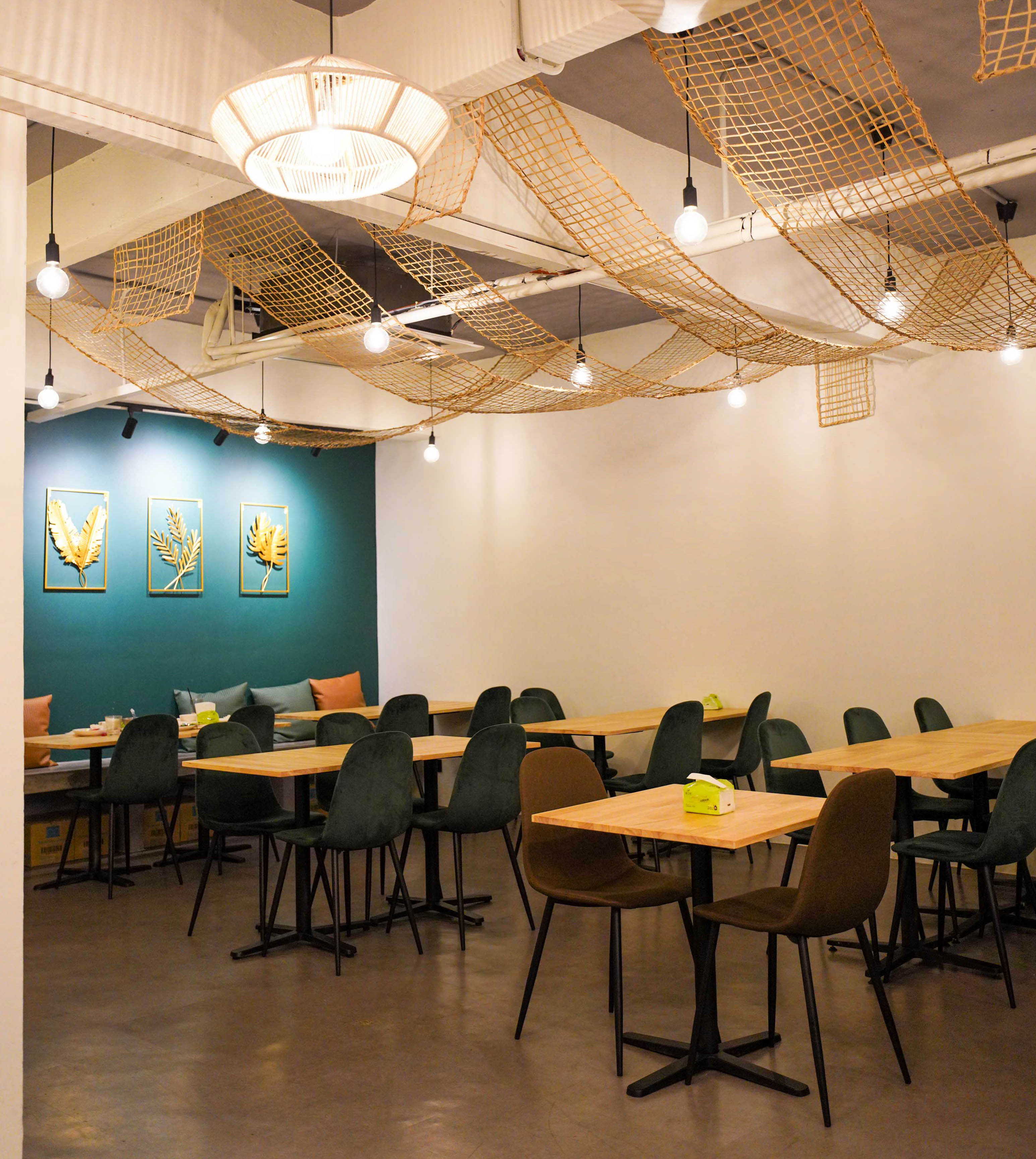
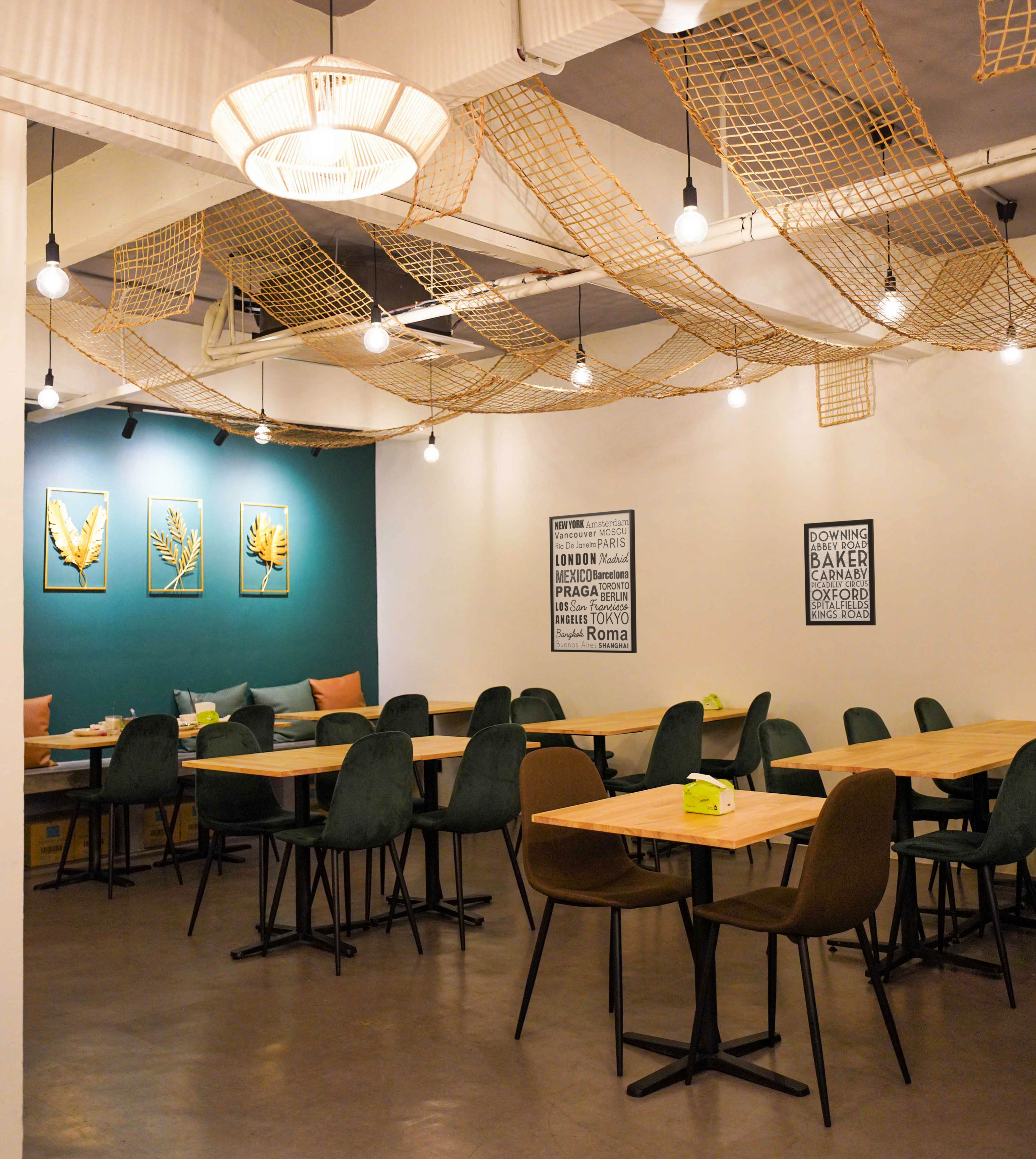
+ wall art [803,519,876,626]
+ wall art [549,509,637,654]
